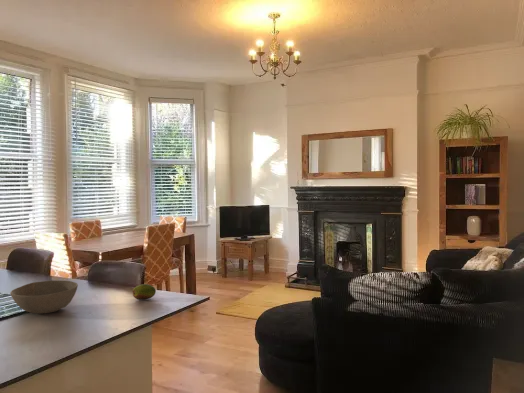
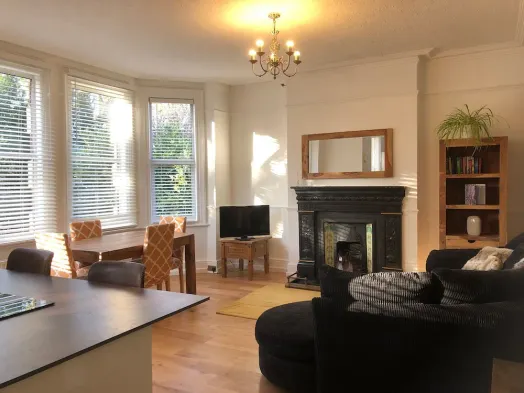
- bowl [9,280,79,314]
- fruit [132,283,157,301]
